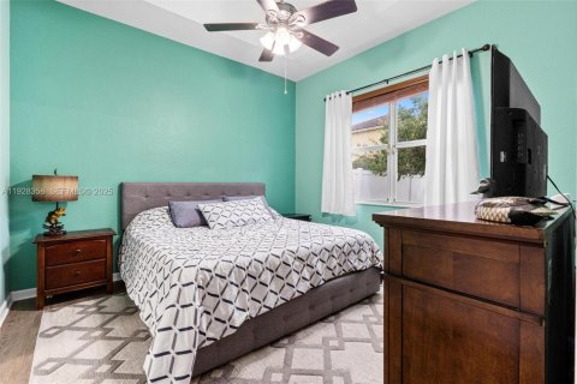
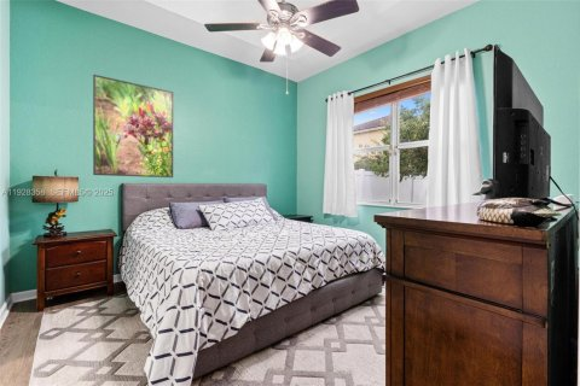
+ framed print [92,74,174,179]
